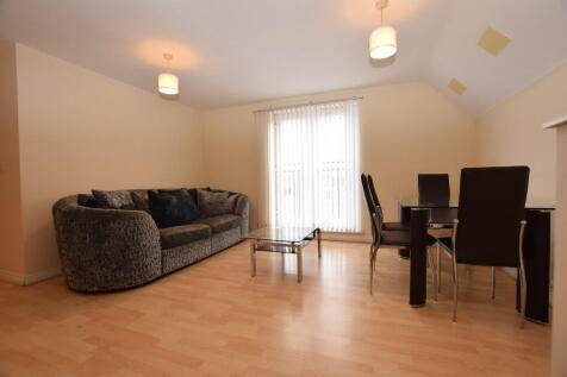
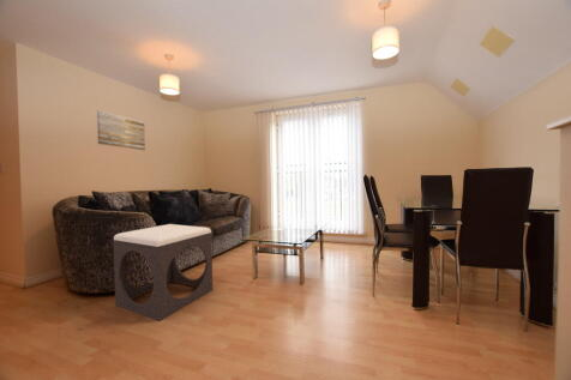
+ wall art [96,109,146,151]
+ footstool [113,223,214,322]
